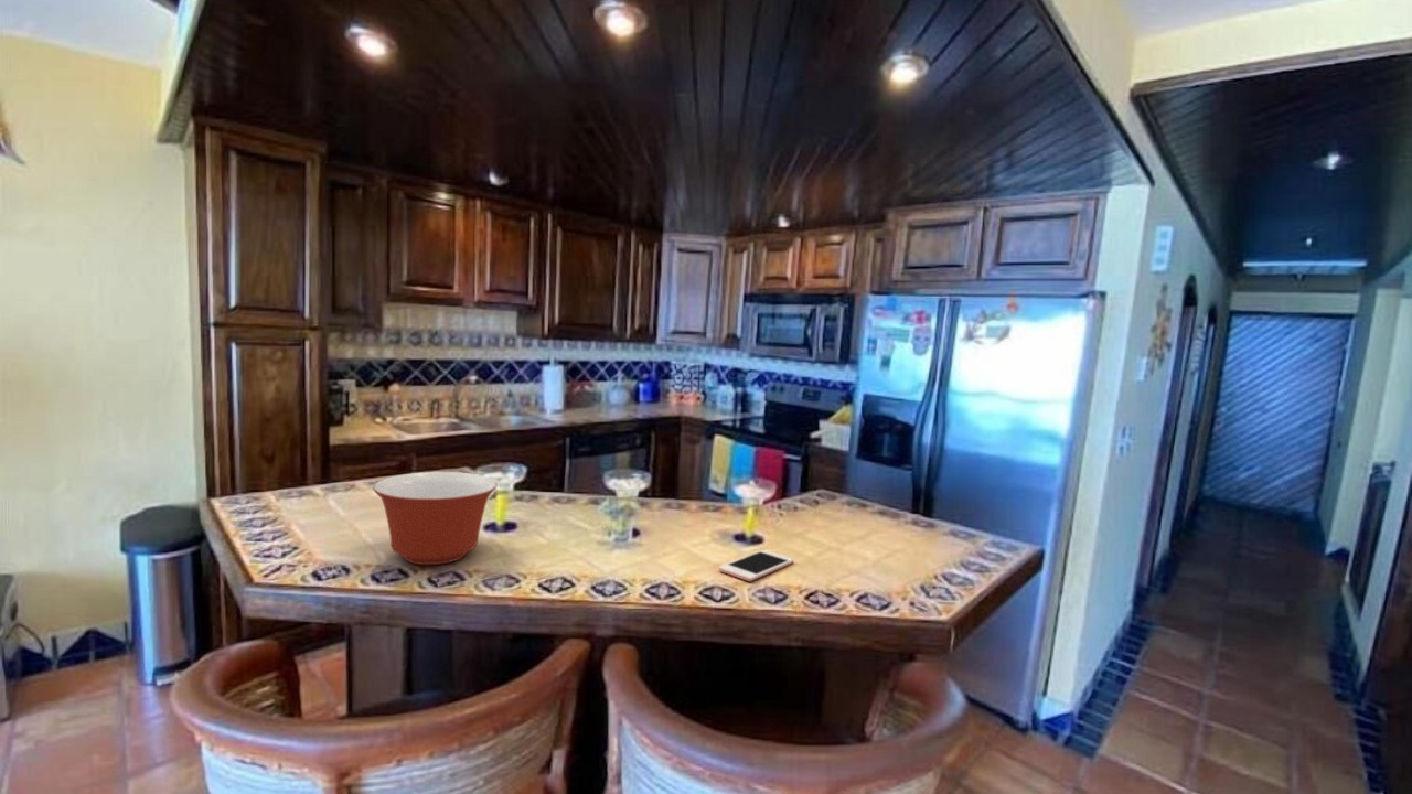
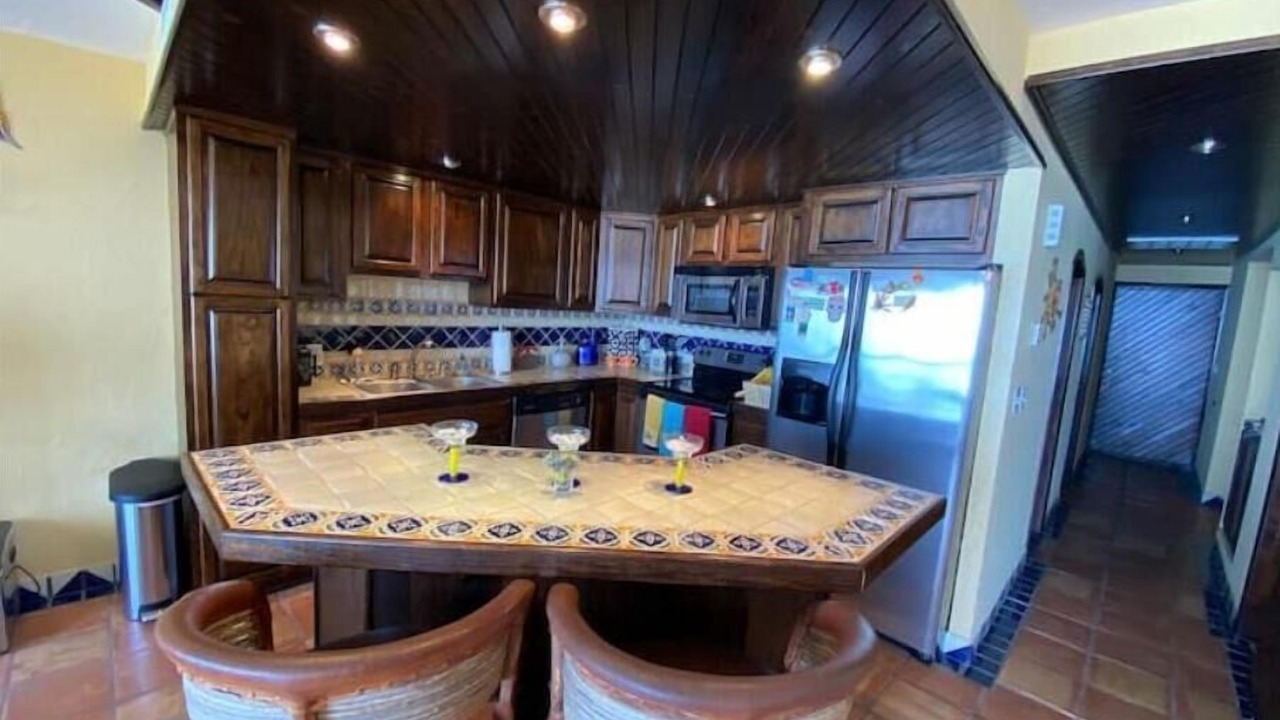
- mixing bowl [372,471,499,566]
- cell phone [718,549,794,582]
